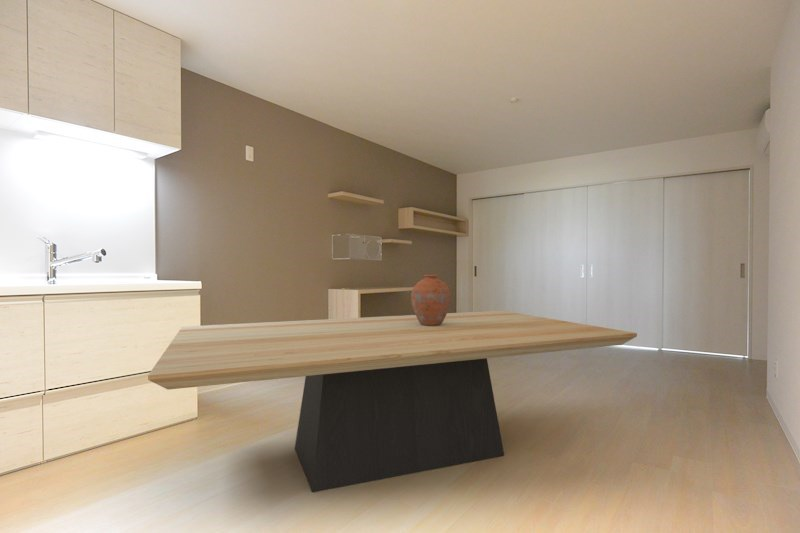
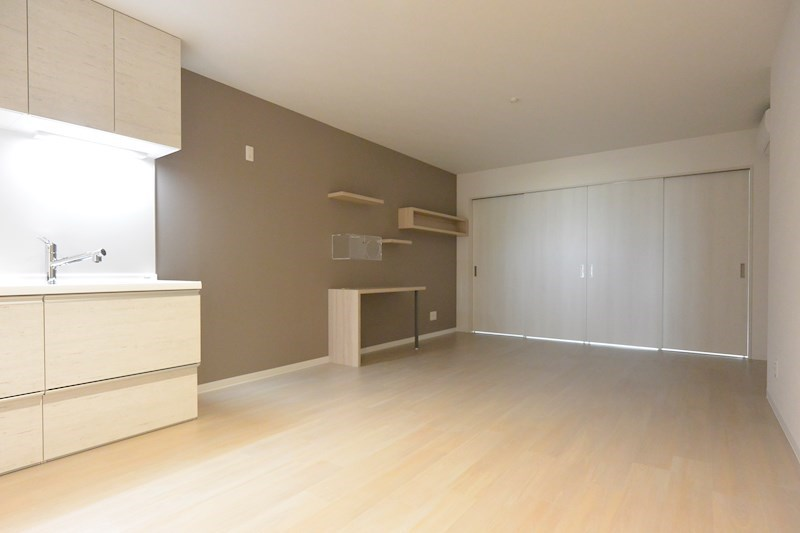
- vase [410,274,452,326]
- dining table [147,310,638,494]
